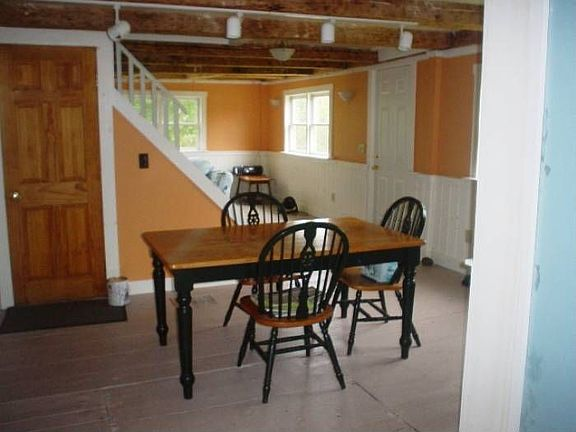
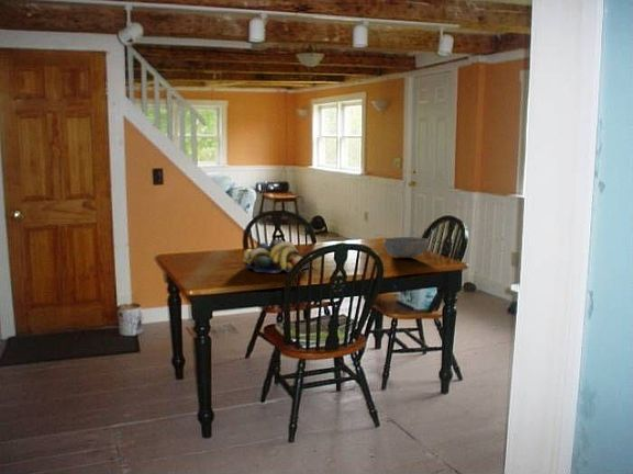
+ bowl [382,236,430,259]
+ fruit bowl [242,239,310,274]
